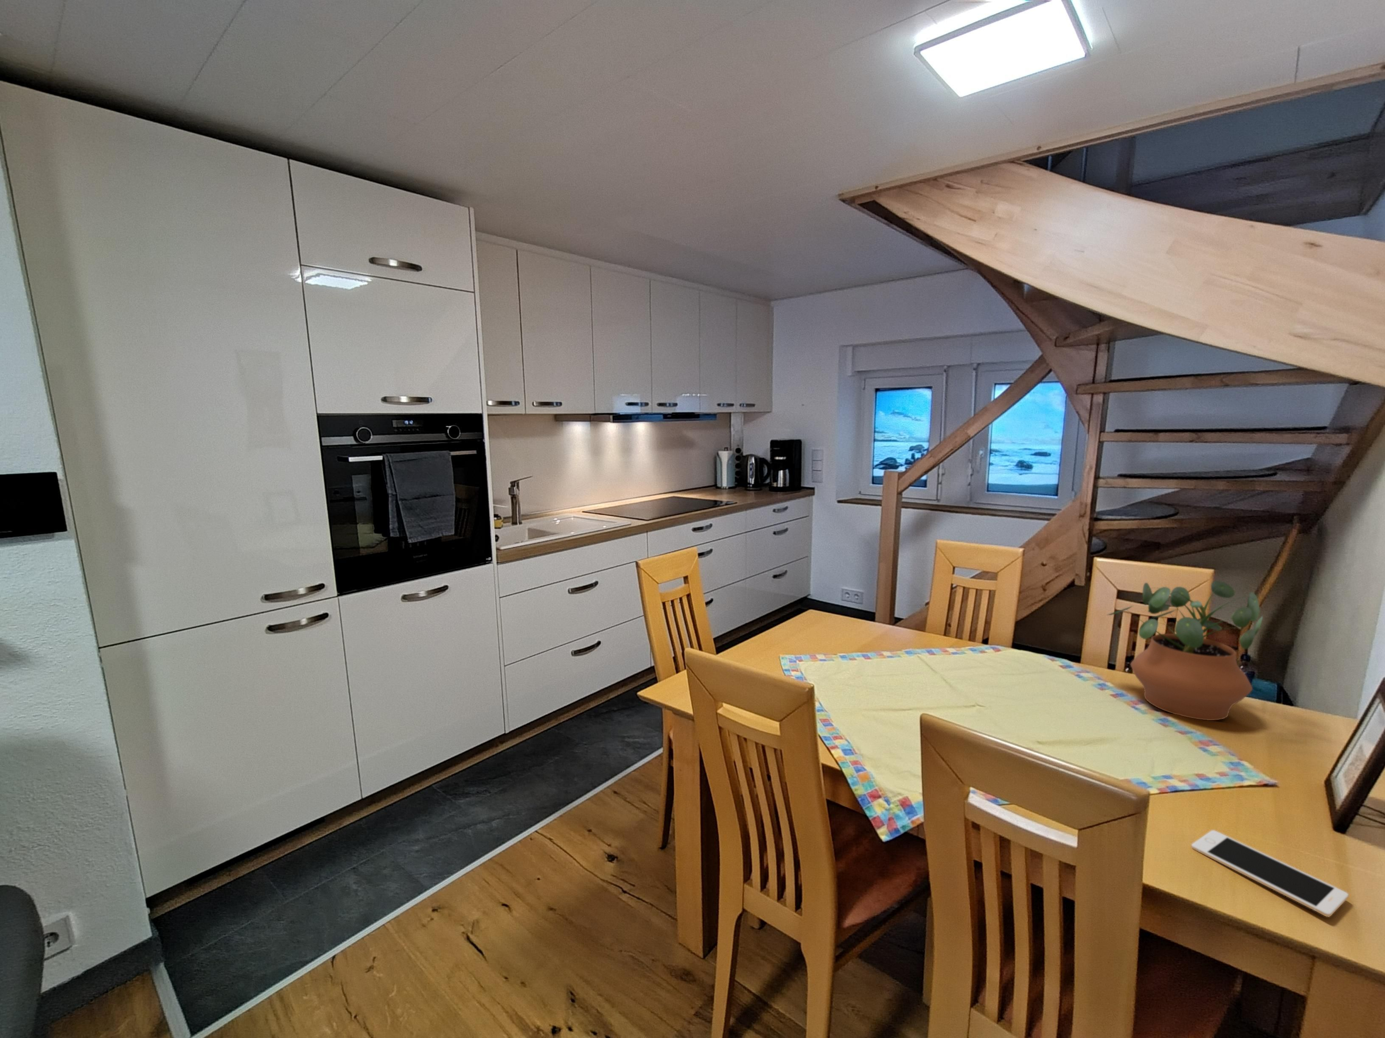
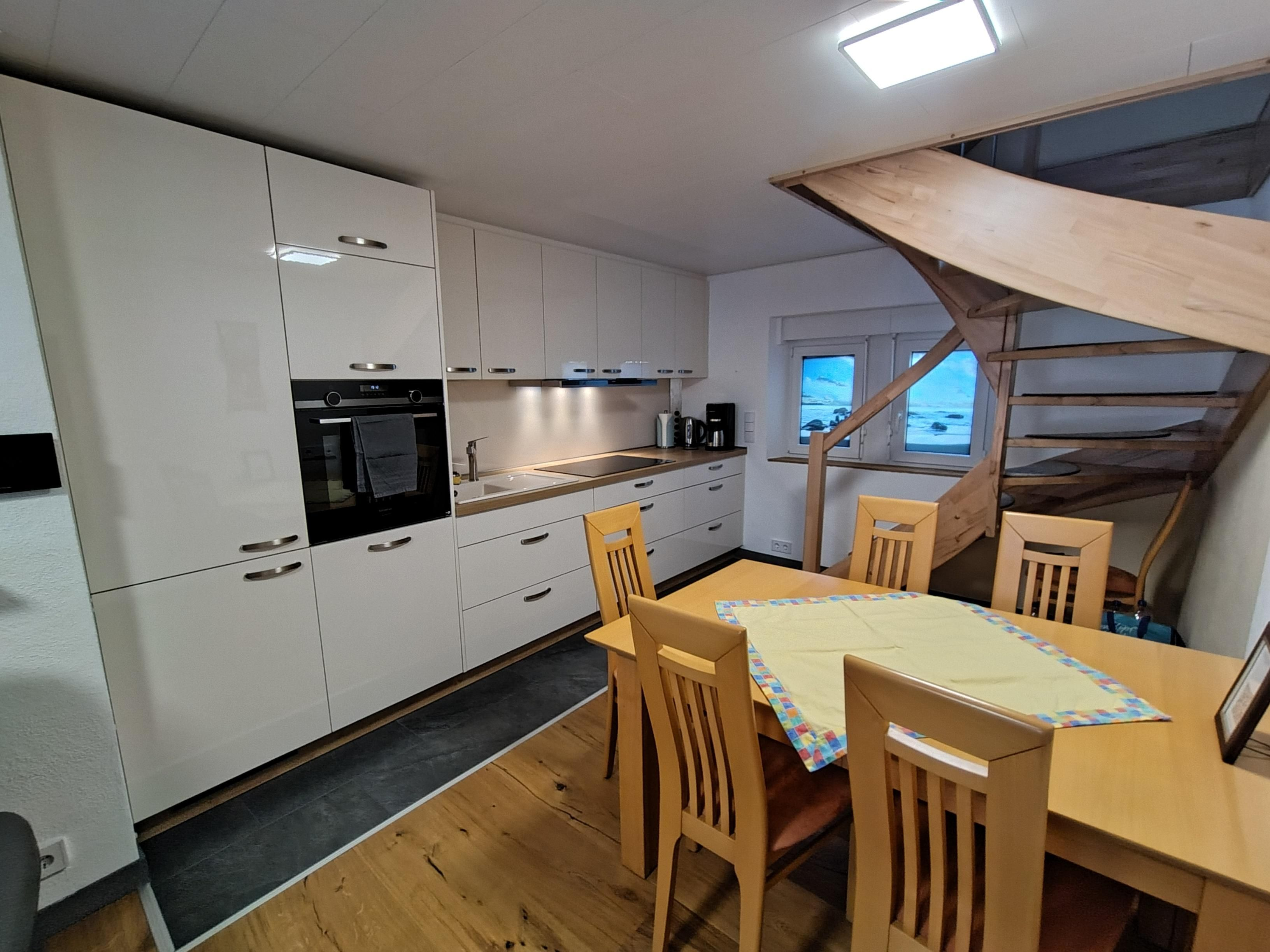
- potted plant [1107,580,1263,721]
- cell phone [1191,830,1349,918]
